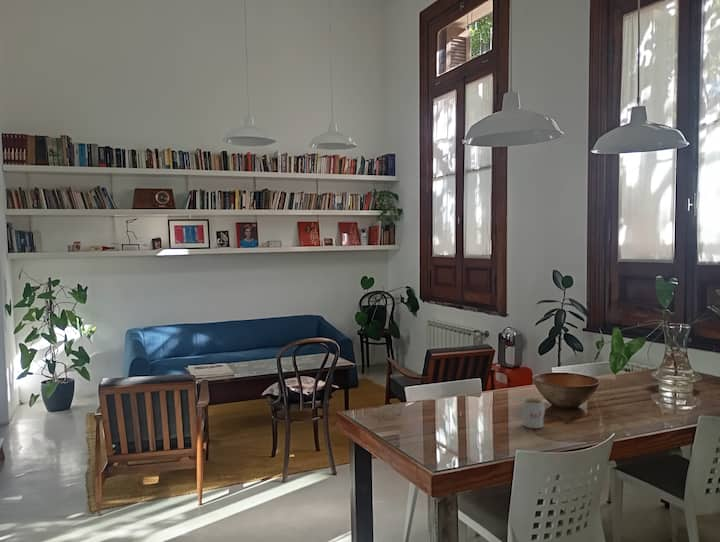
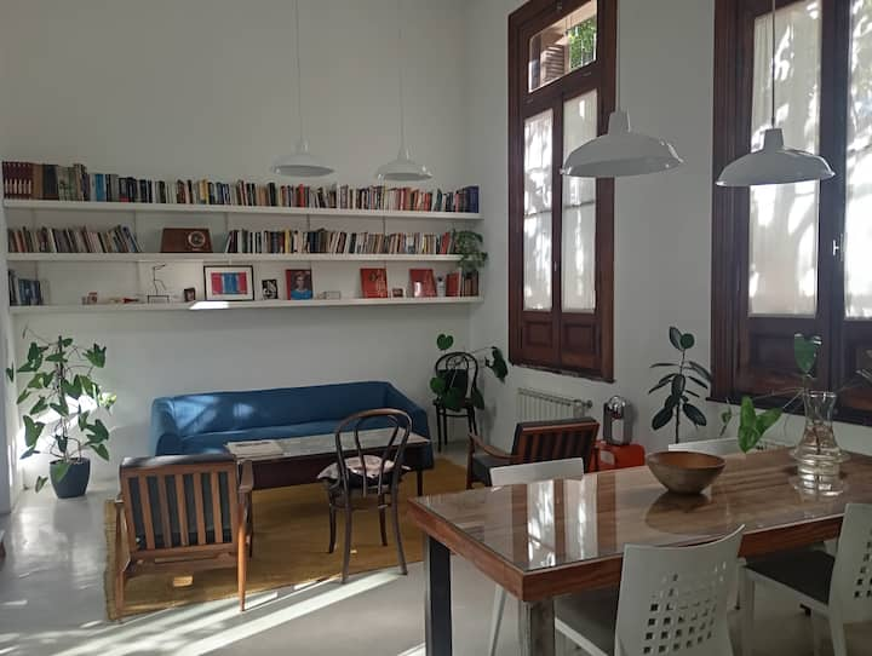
- mug [522,397,546,429]
